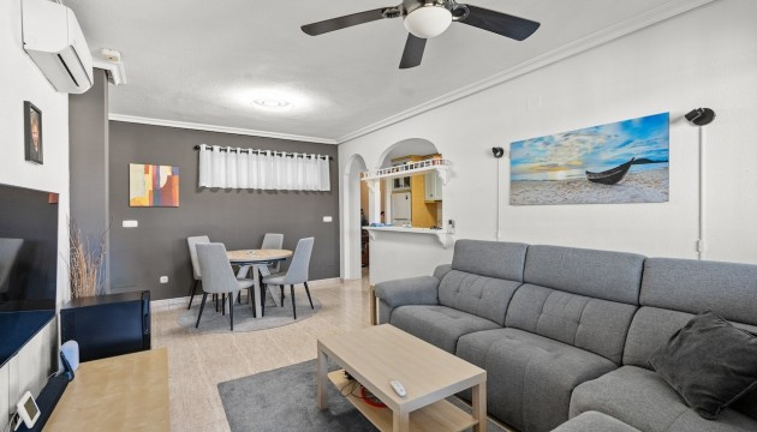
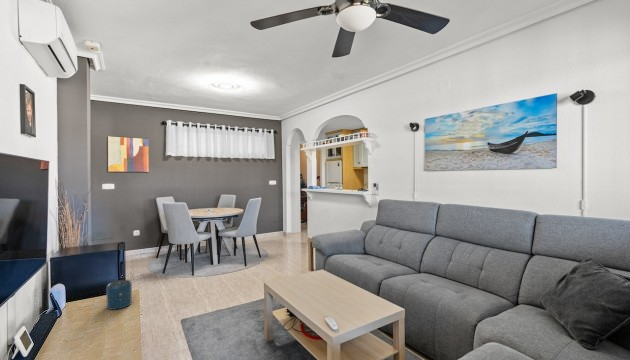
+ speaker [105,279,133,311]
